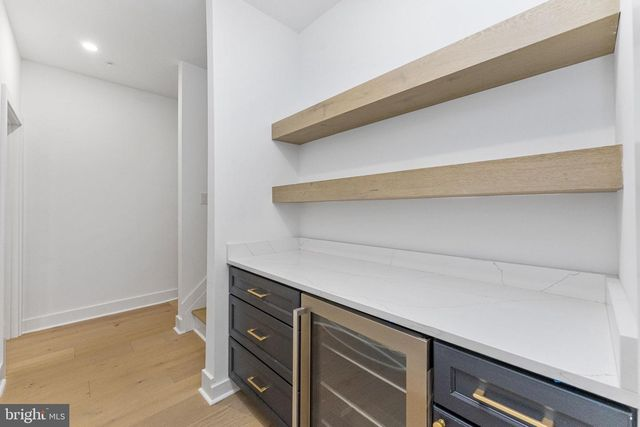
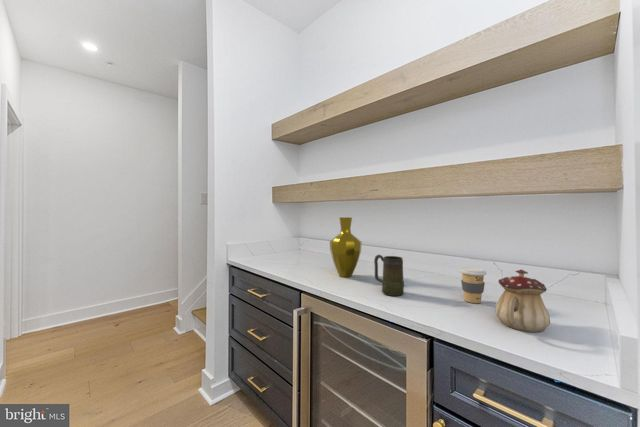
+ mug [373,254,405,297]
+ coffee cup [458,266,487,304]
+ teapot [494,269,551,333]
+ vase [329,216,363,278]
